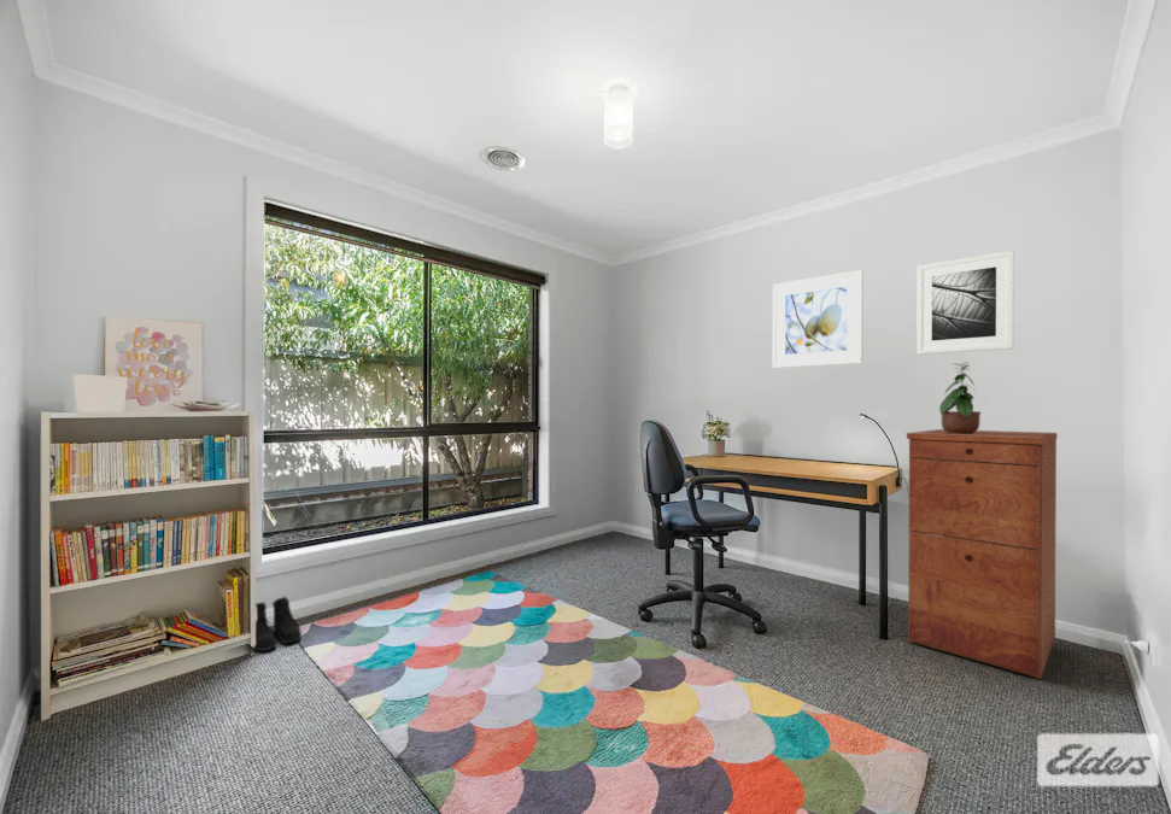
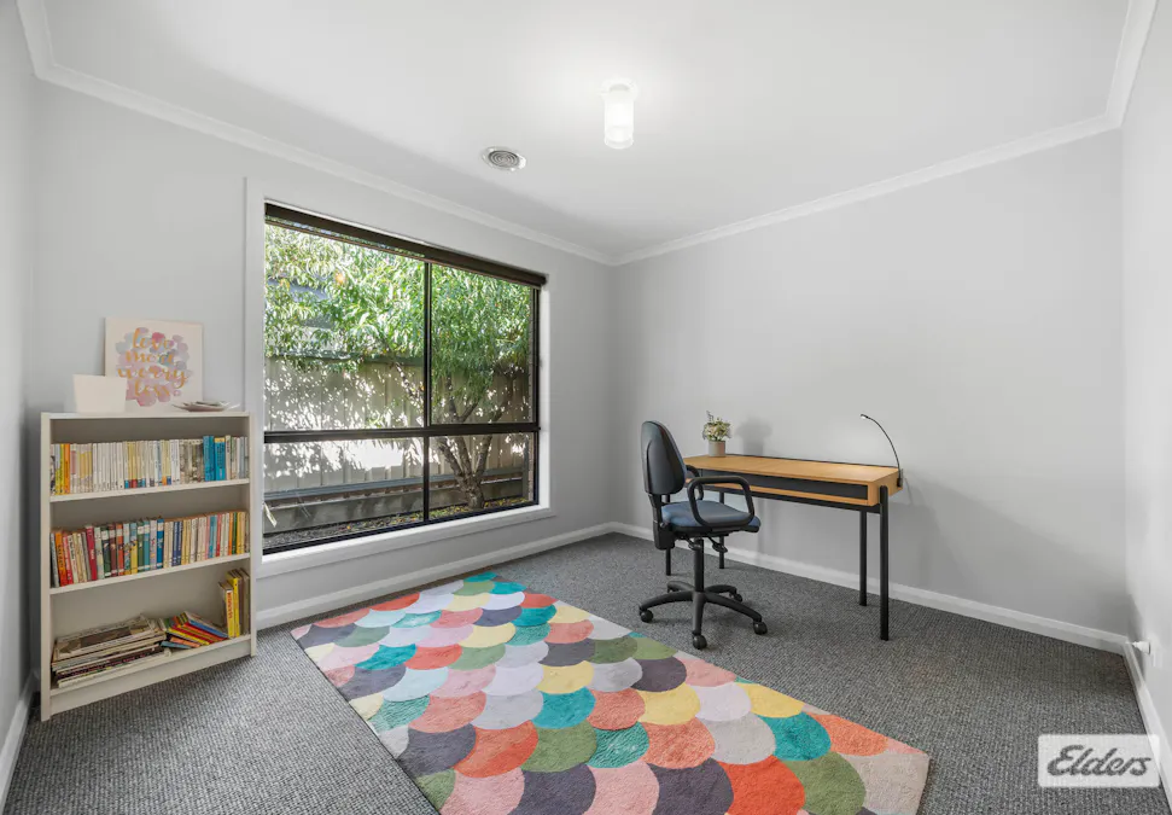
- boots [250,596,303,652]
- filing cabinet [906,428,1059,680]
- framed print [772,269,865,369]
- potted plant [938,361,988,434]
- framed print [915,250,1015,356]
